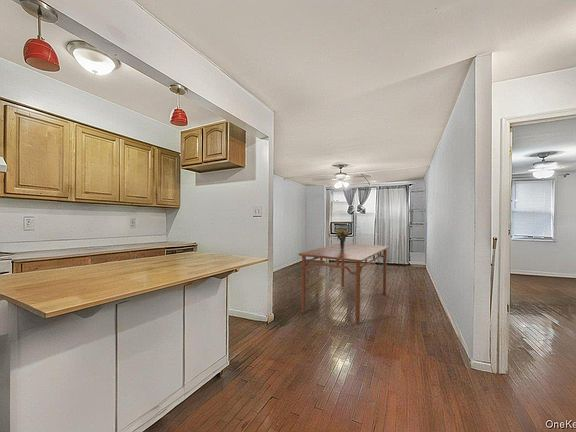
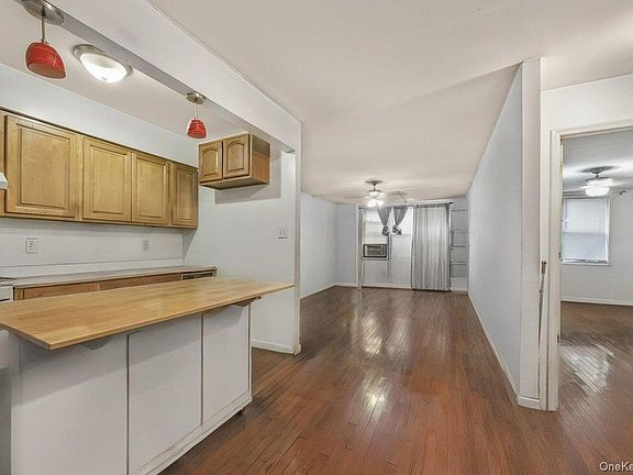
- dining table [297,242,390,326]
- bouquet [333,229,351,250]
